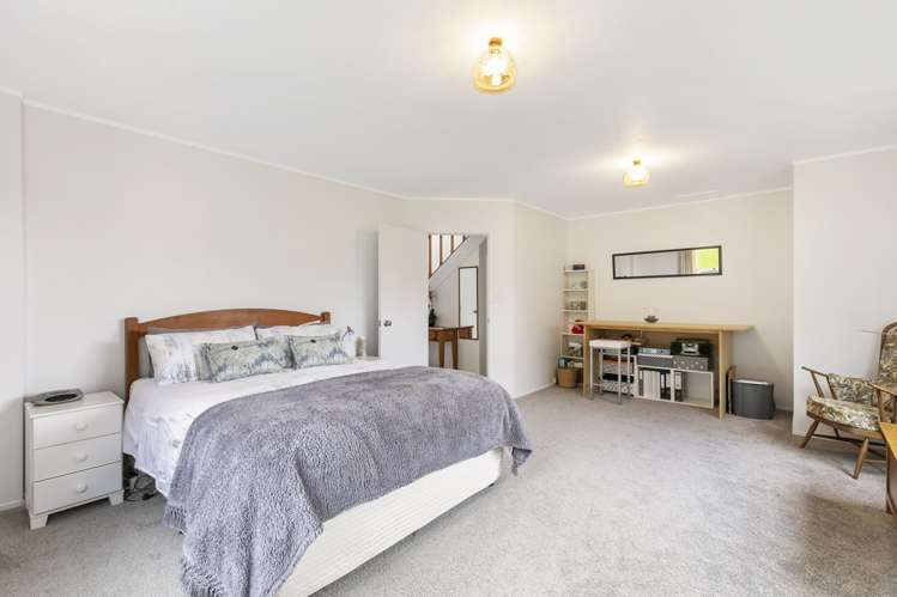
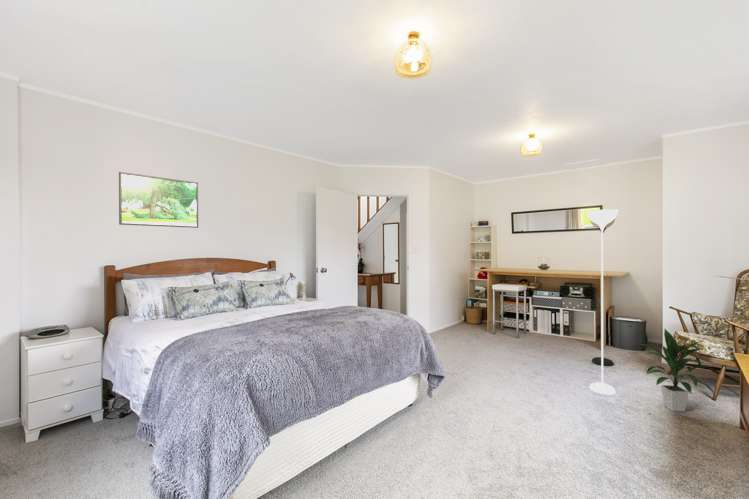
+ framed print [118,171,199,229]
+ indoor plant [636,328,717,413]
+ floor lamp [586,208,619,395]
